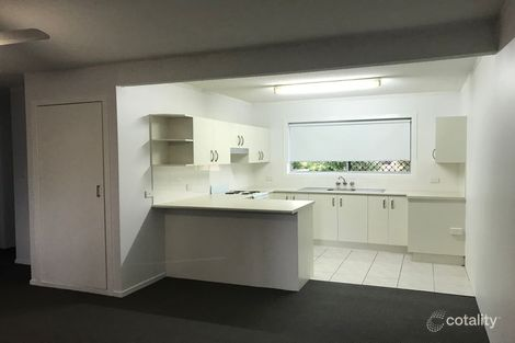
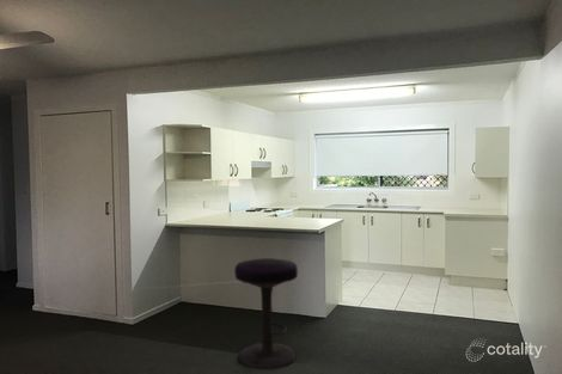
+ stool [233,257,299,370]
